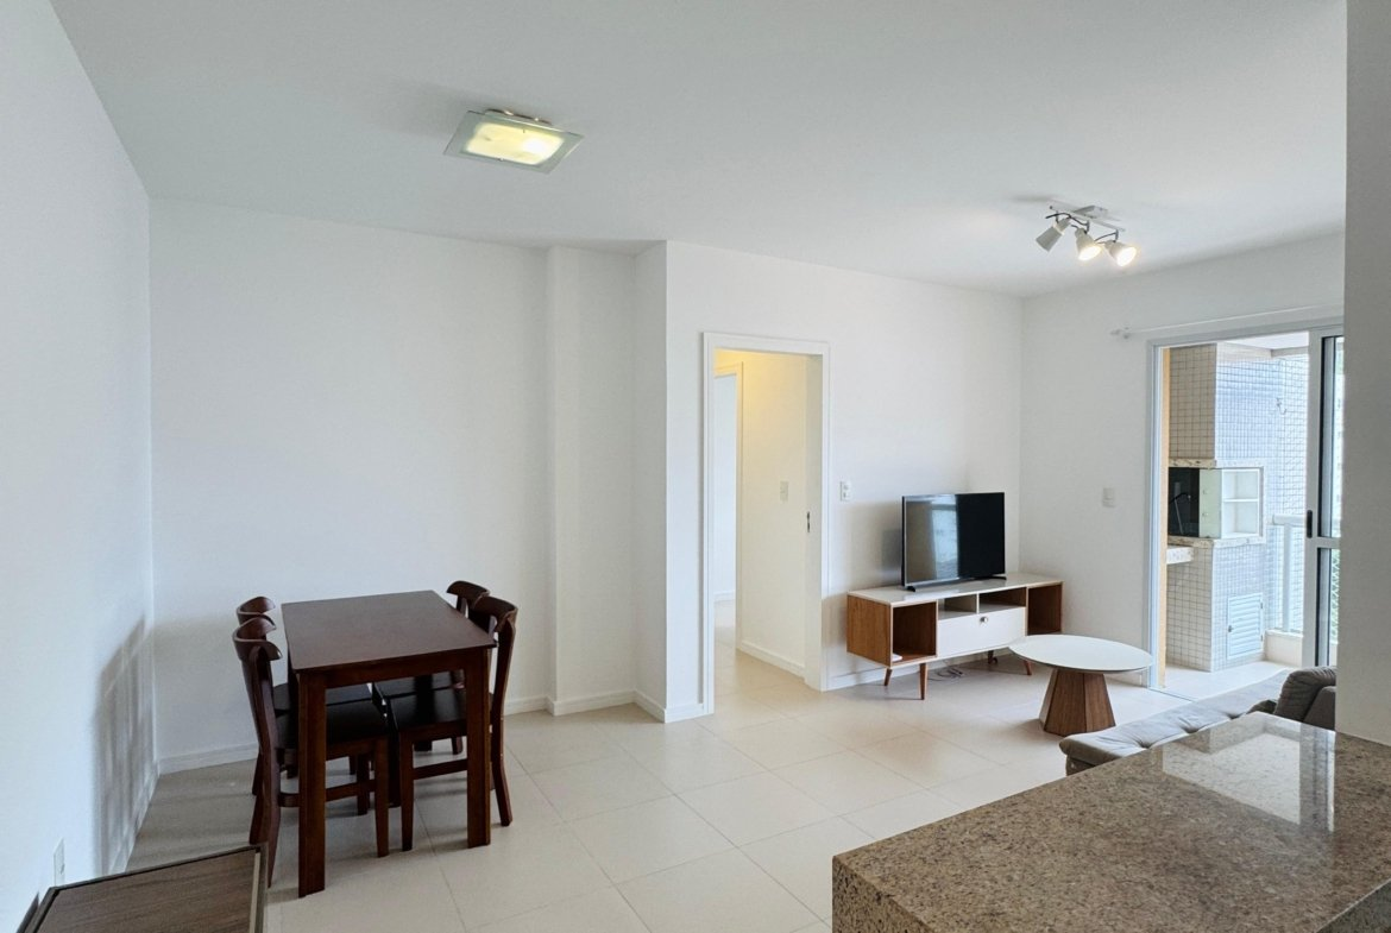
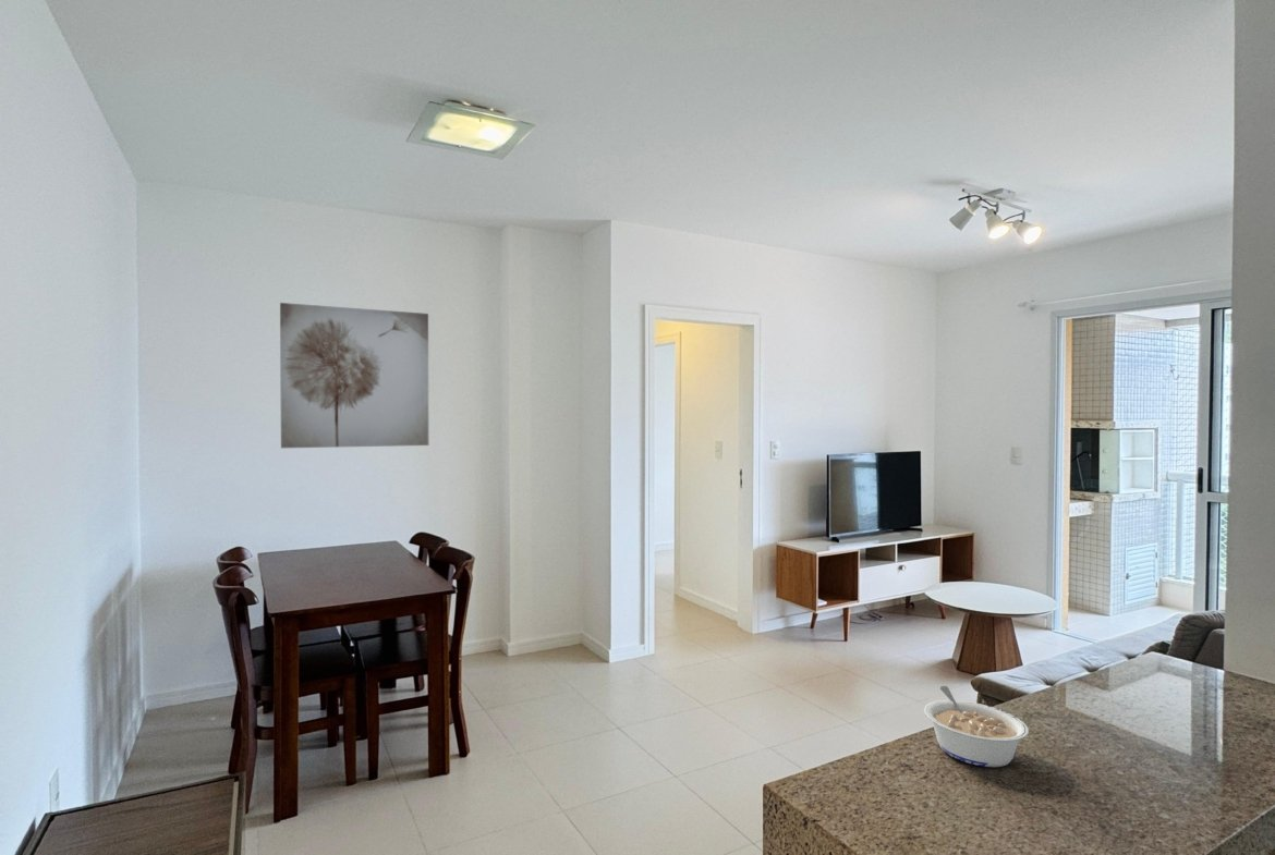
+ wall art [279,302,429,449]
+ legume [923,685,1030,768]
